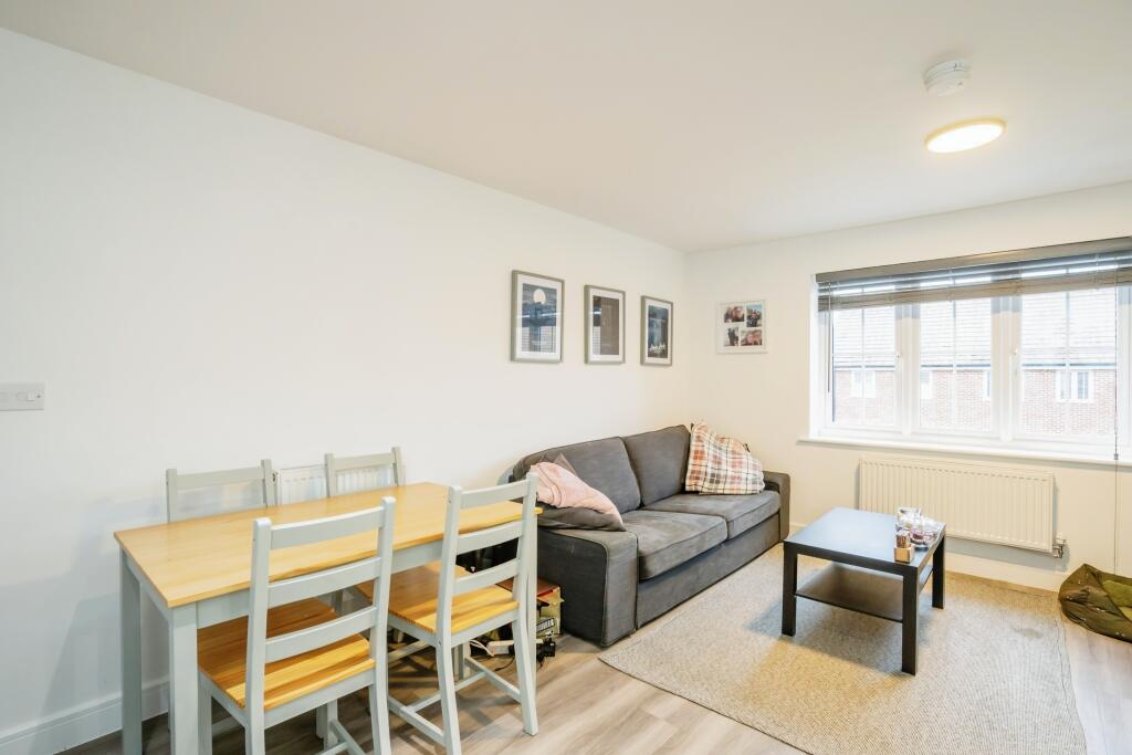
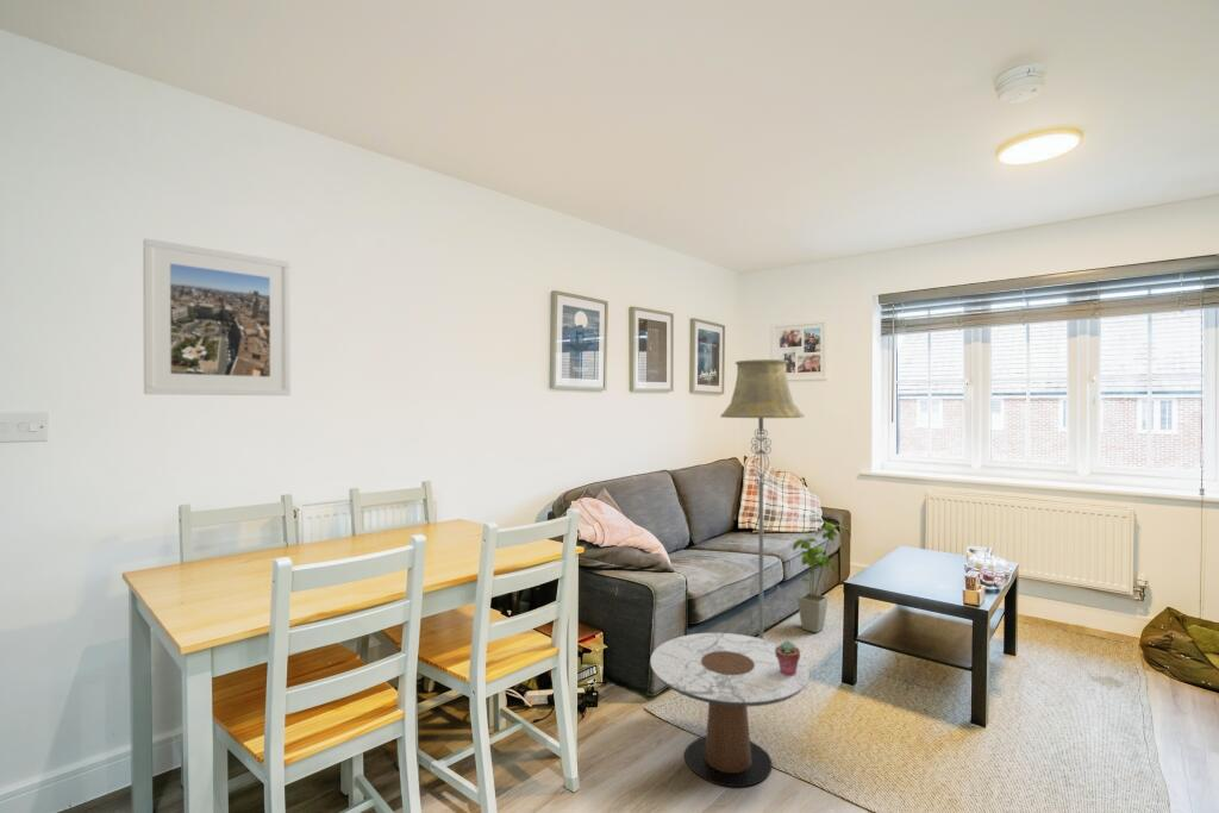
+ floor lamp [719,358,806,639]
+ house plant [792,518,851,634]
+ potted succulent [775,639,801,676]
+ side table [649,632,811,788]
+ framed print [142,237,292,396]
